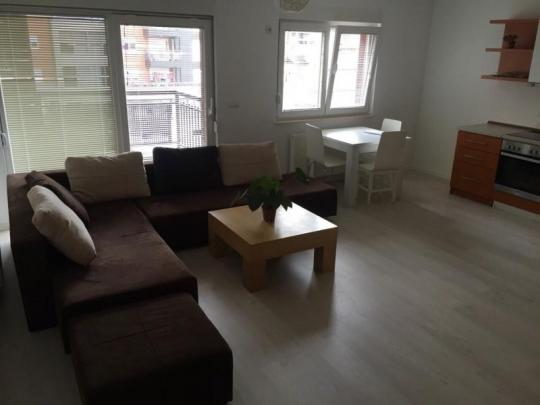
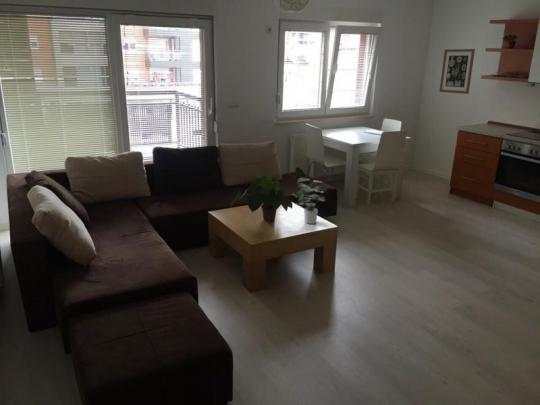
+ wall art [438,48,476,95]
+ potted plant [290,176,329,225]
